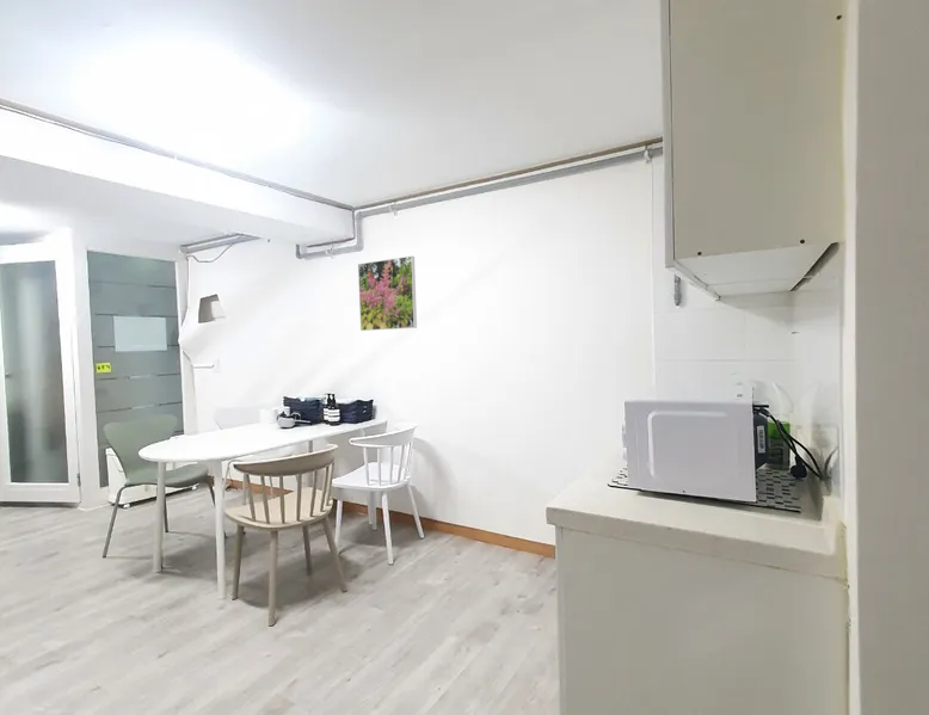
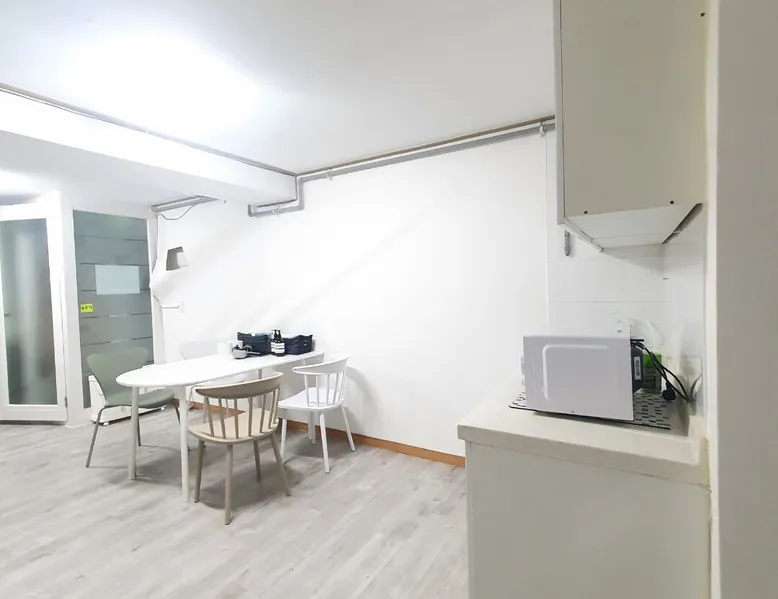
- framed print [357,255,418,332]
